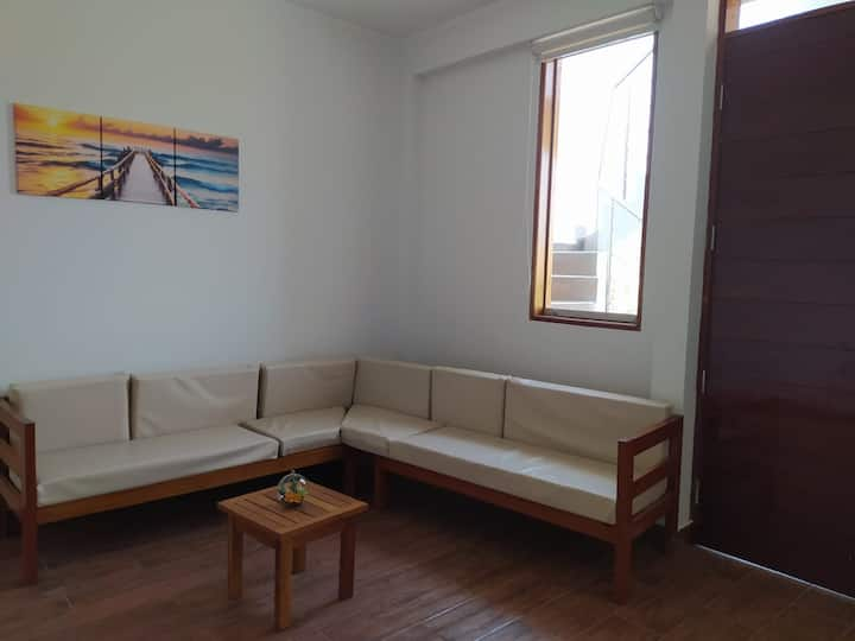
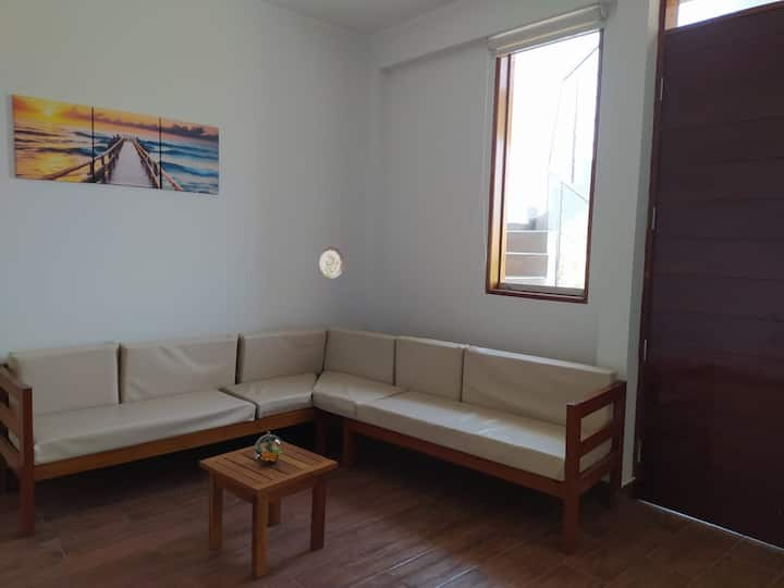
+ decorative plate [318,246,345,280]
